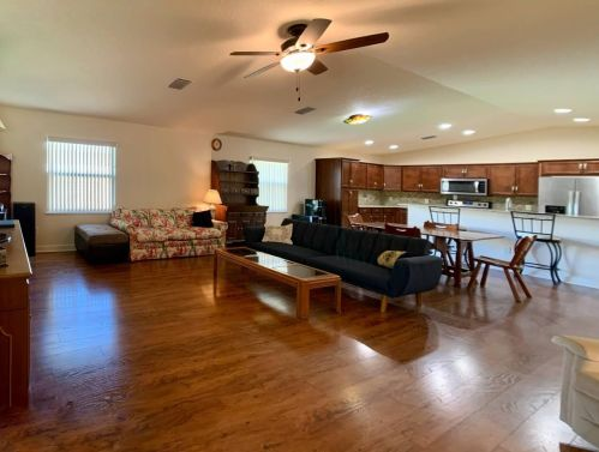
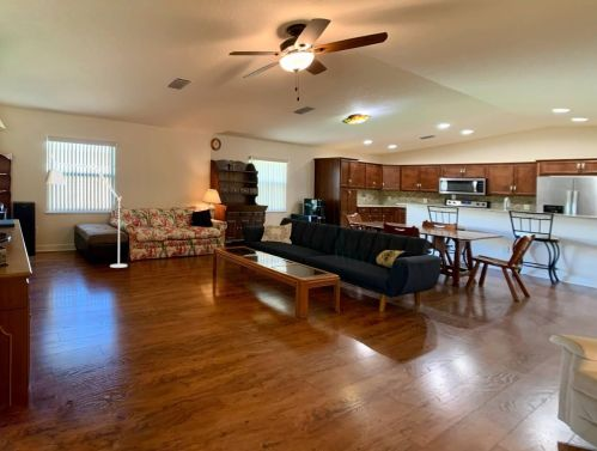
+ floor lamp [43,152,128,269]
